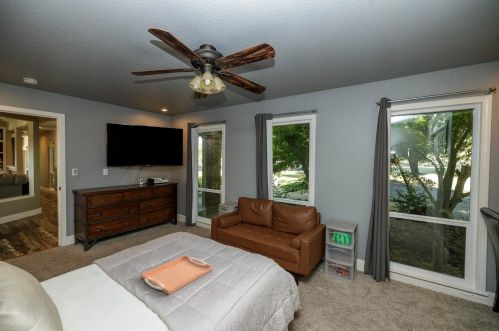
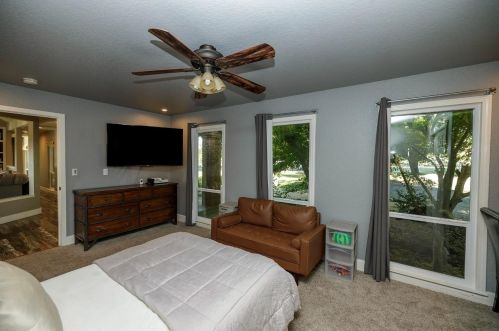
- serving tray [140,254,214,296]
